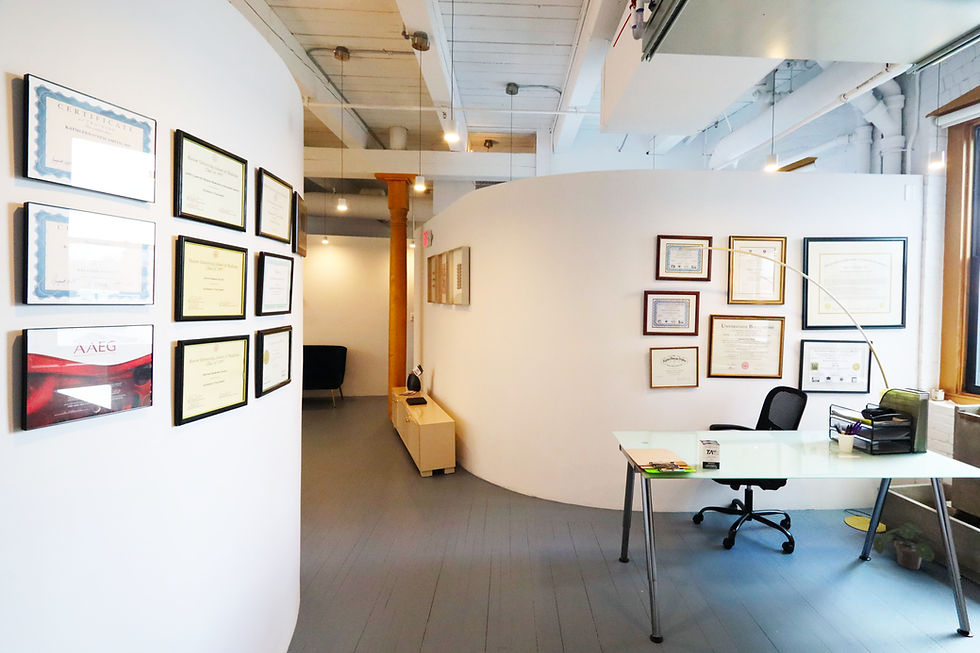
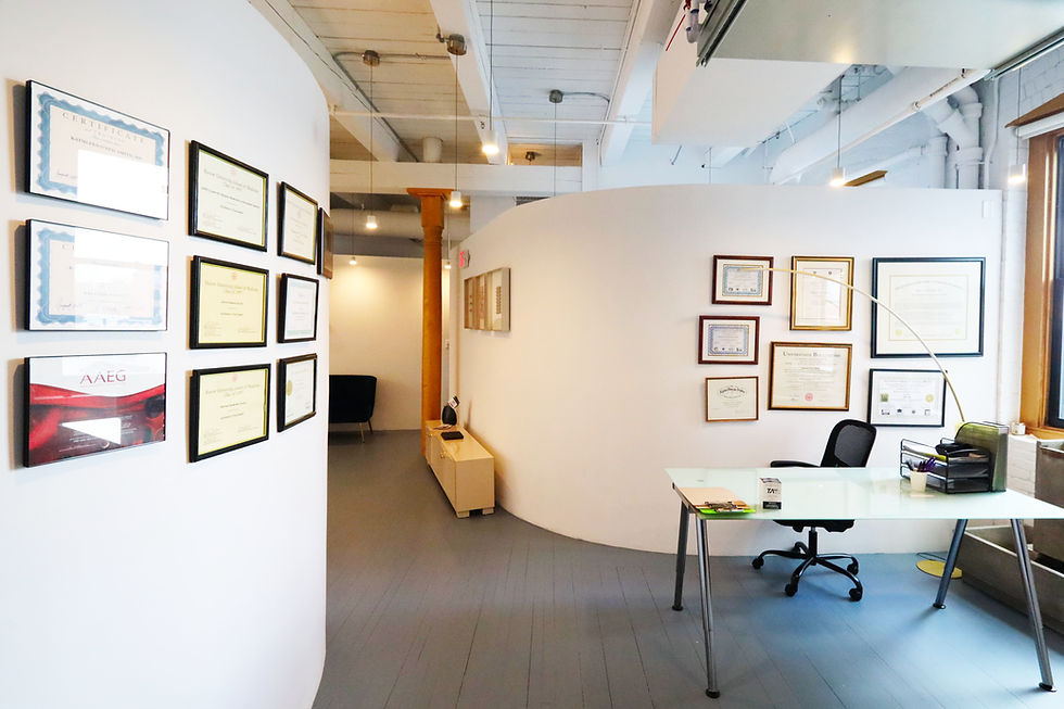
- potted plant [871,521,942,571]
